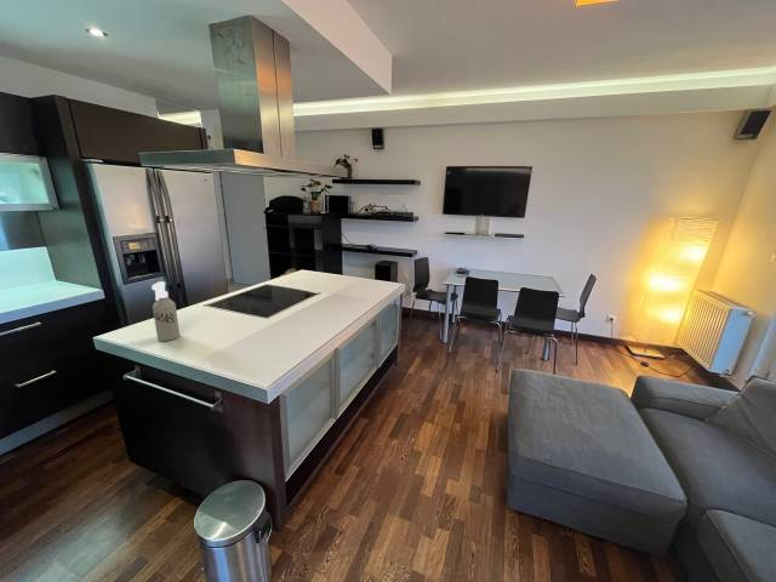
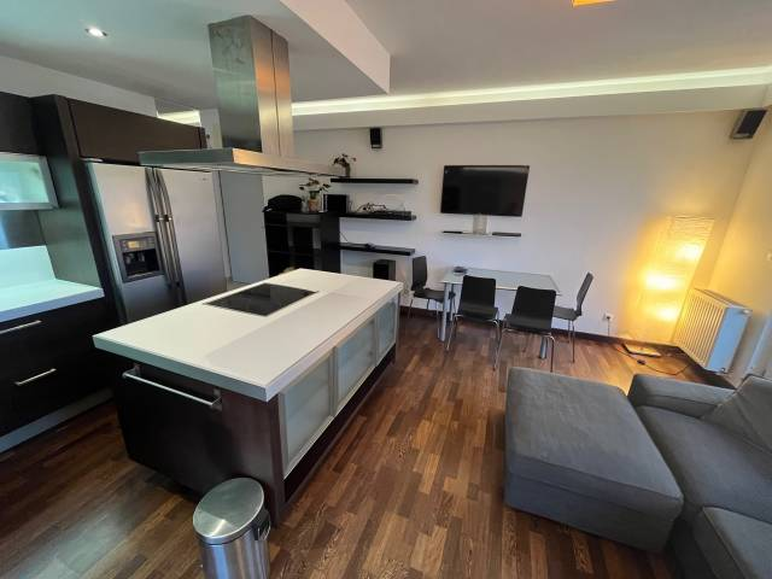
- spray bottle [150,280,181,342]
